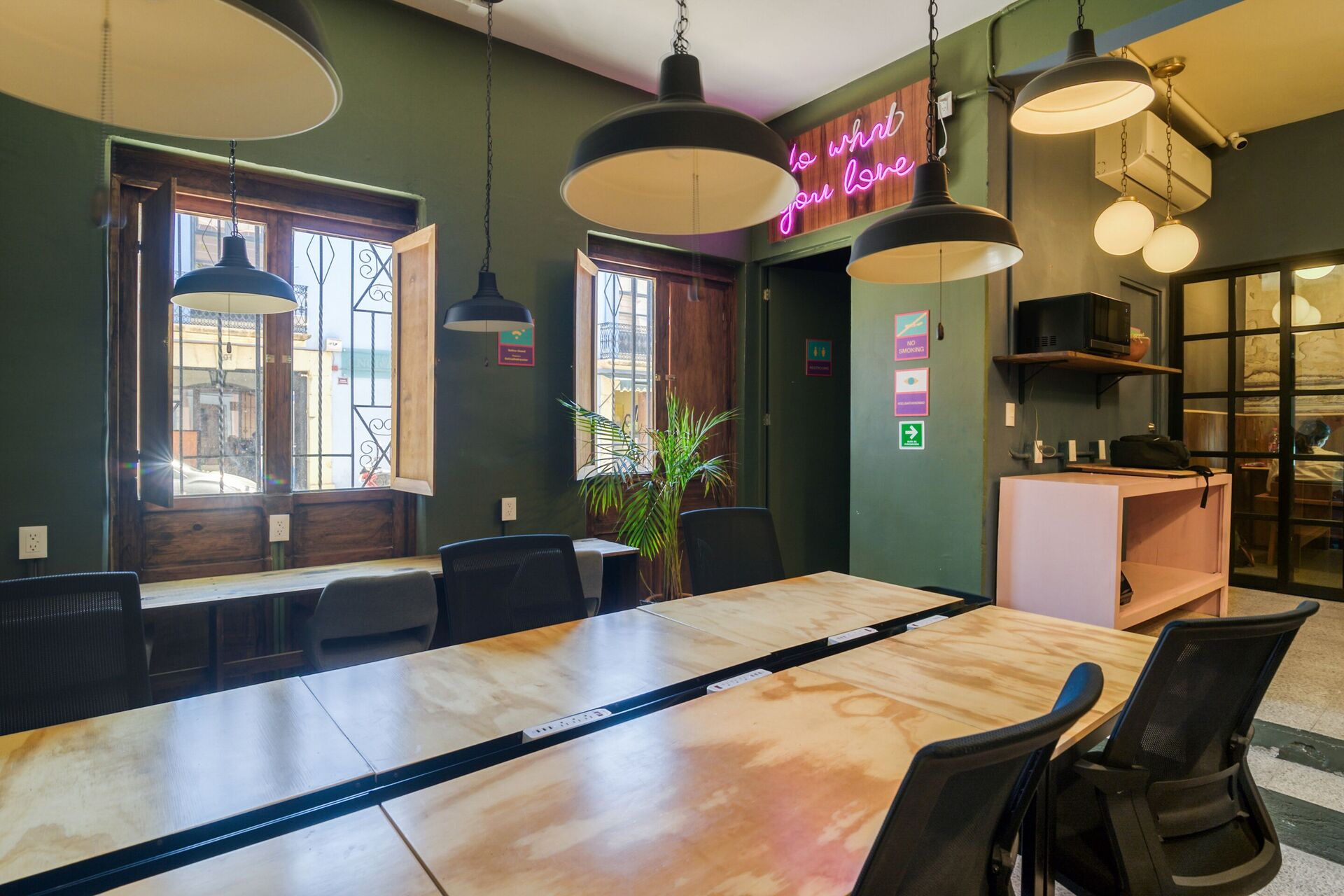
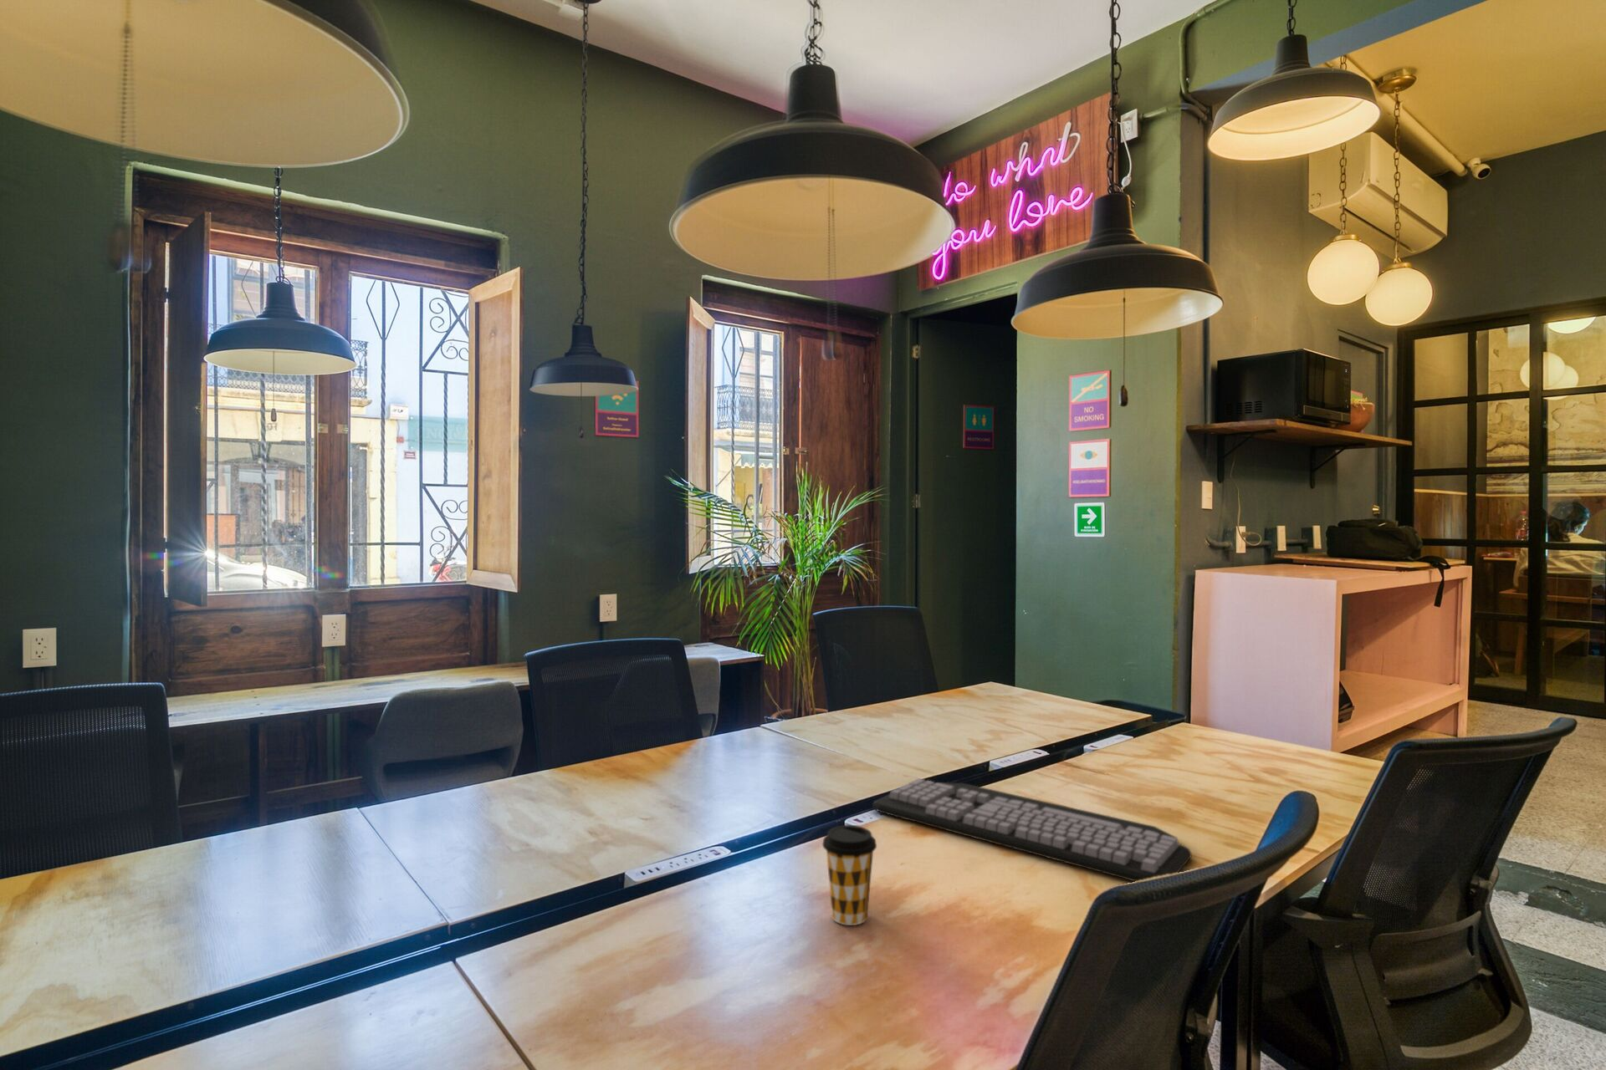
+ keyboard [871,777,1193,881]
+ coffee cup [821,824,877,927]
